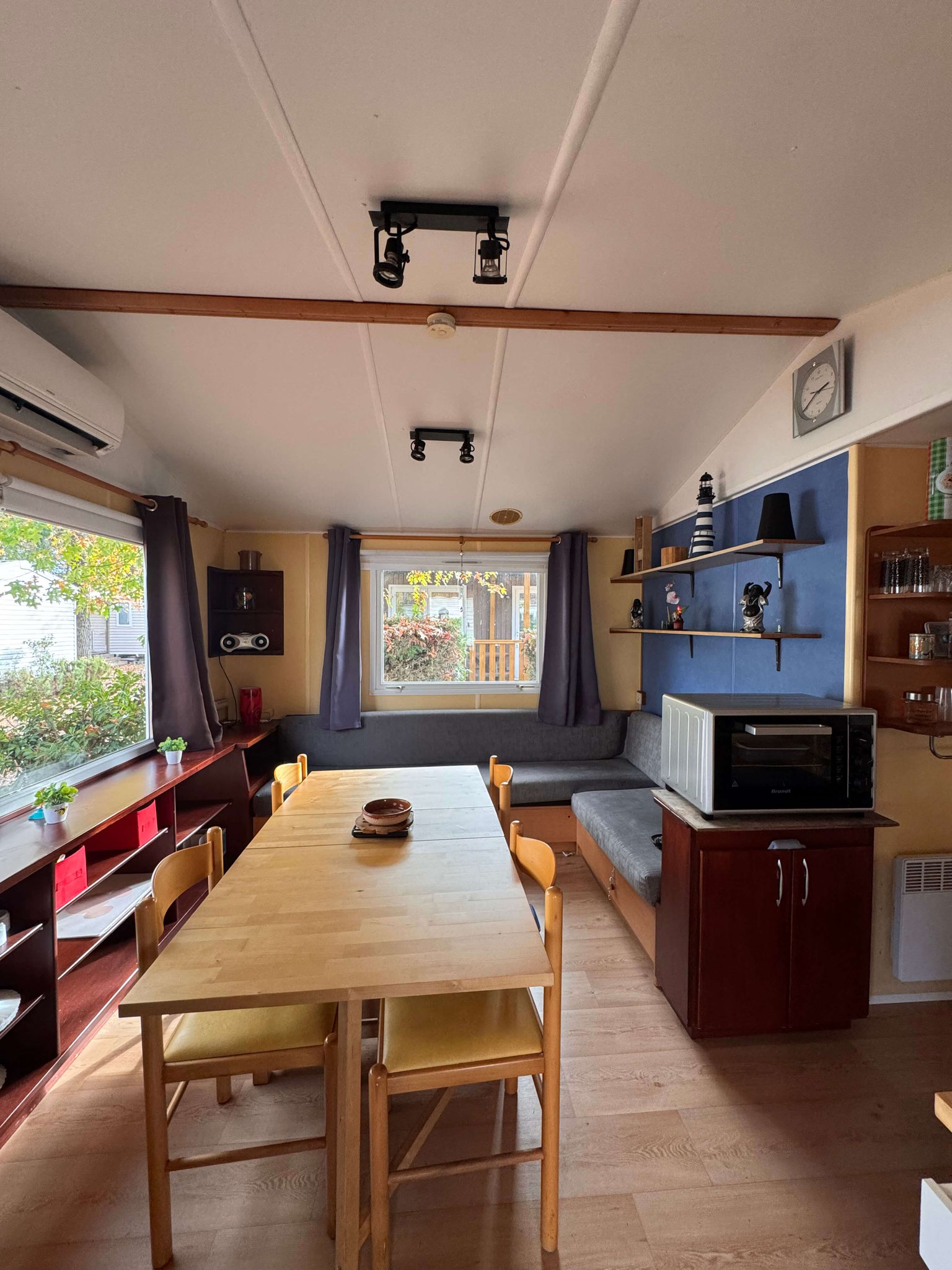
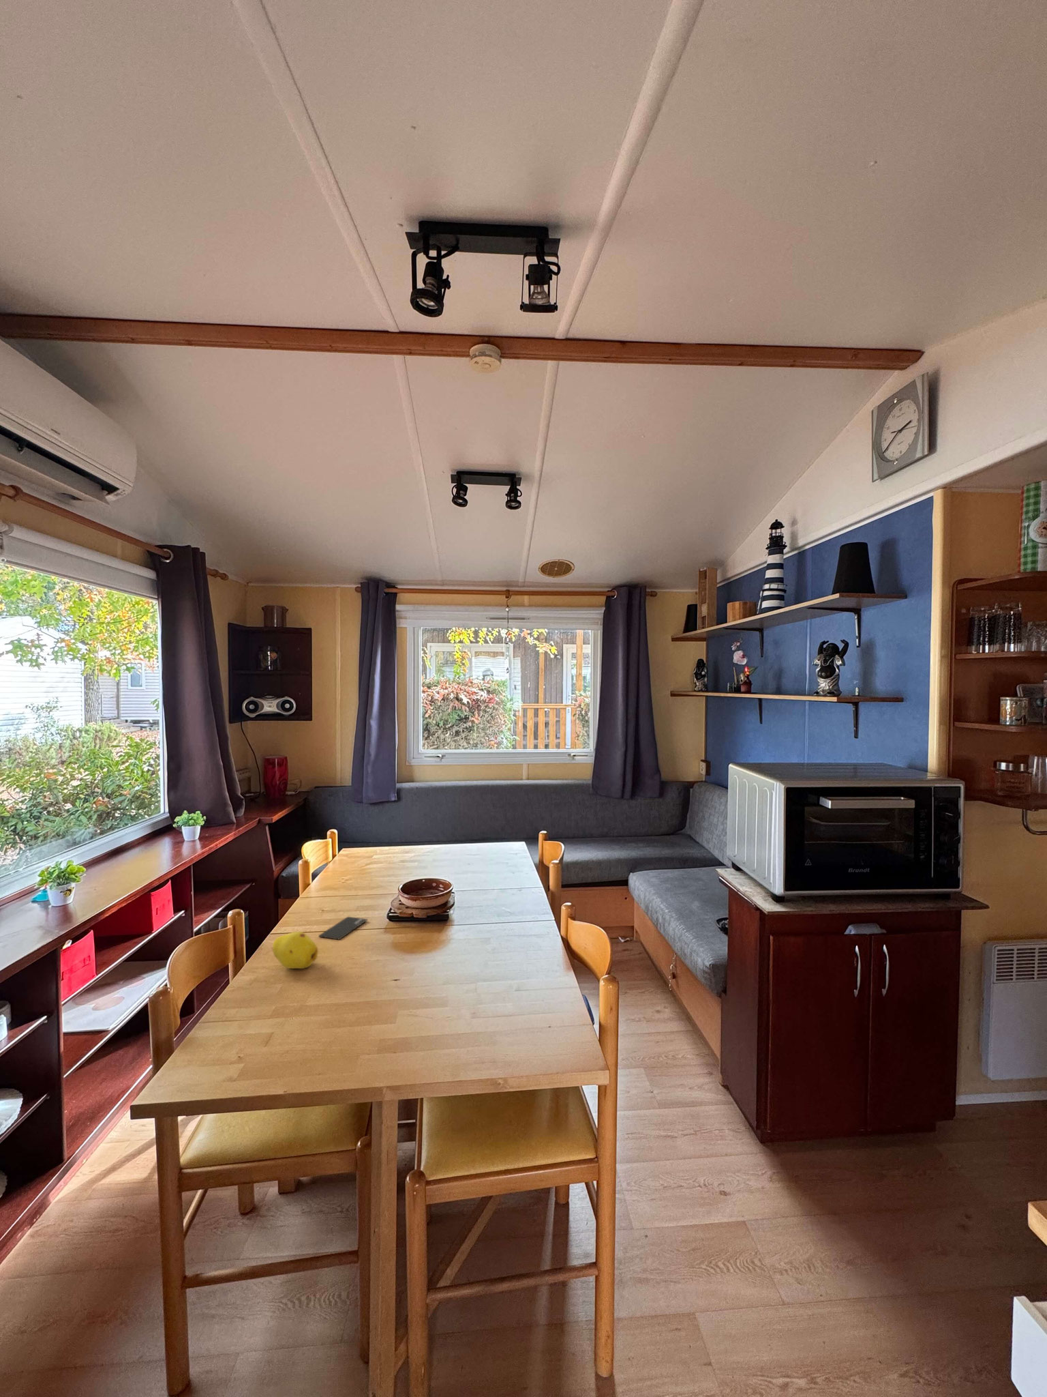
+ smartphone [318,916,368,941]
+ fruit [271,931,319,969]
